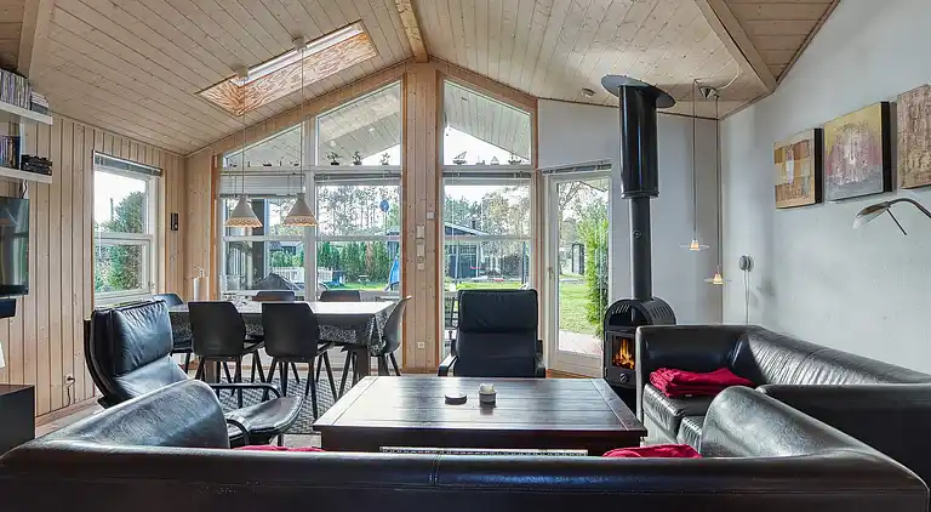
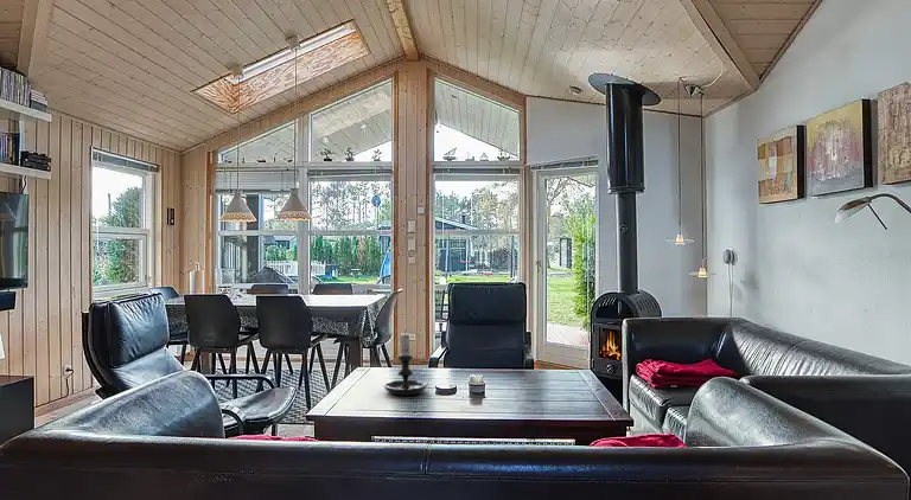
+ candle holder [382,329,429,397]
